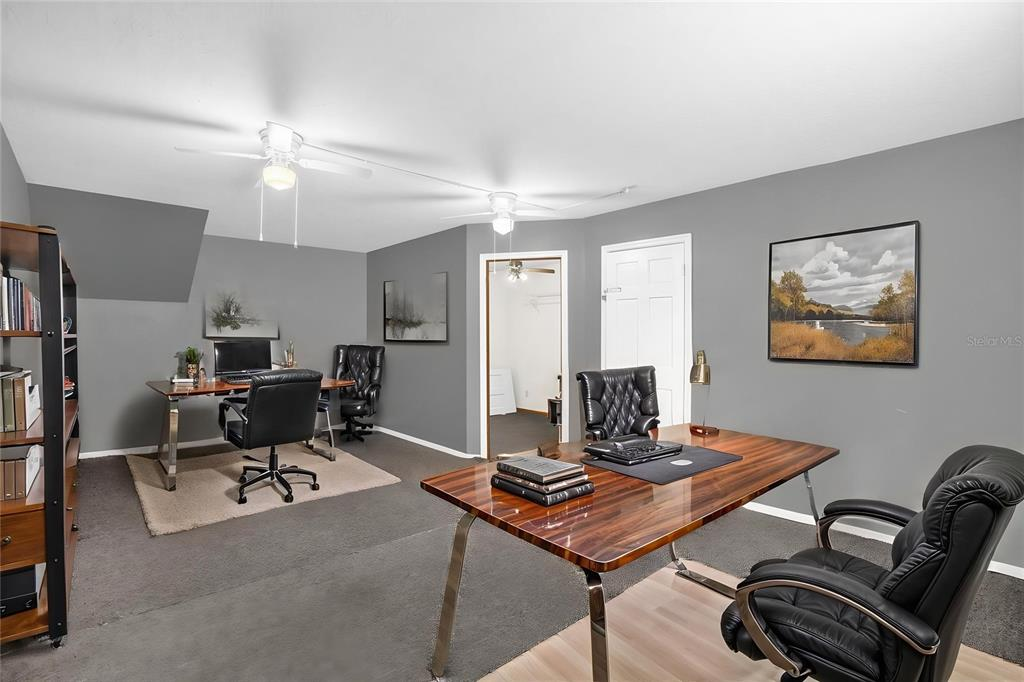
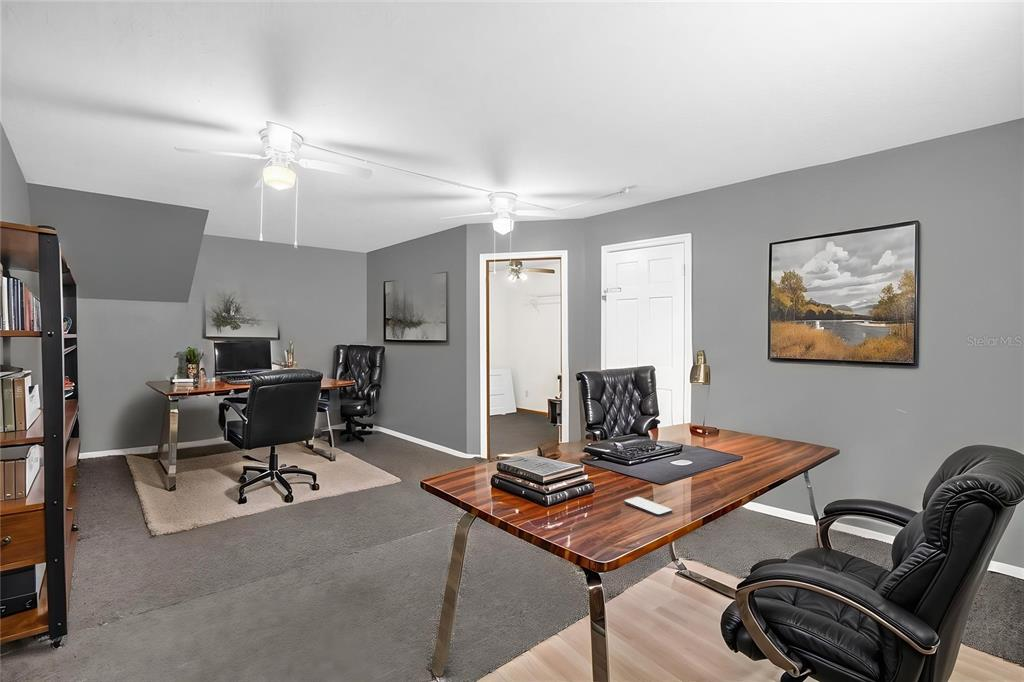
+ smartphone [623,496,673,517]
